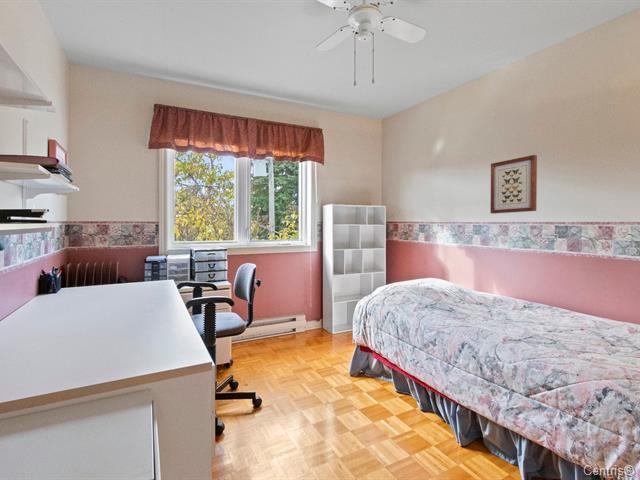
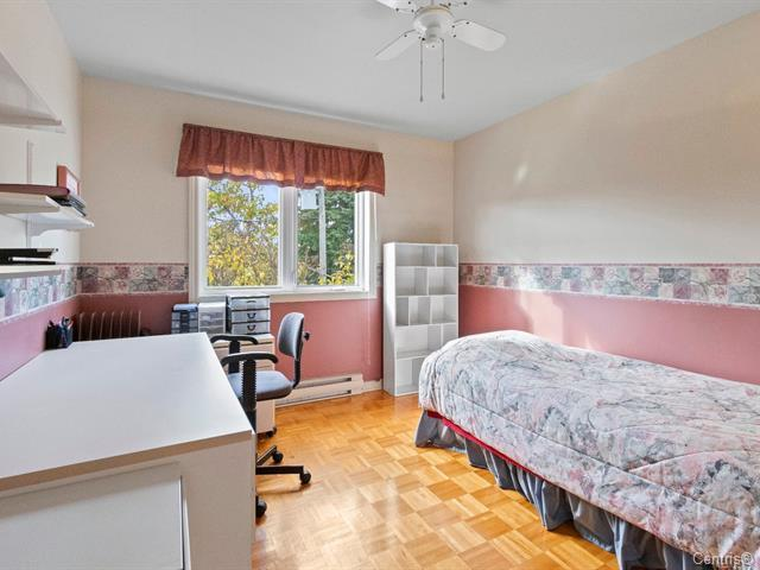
- wall art [490,154,538,215]
